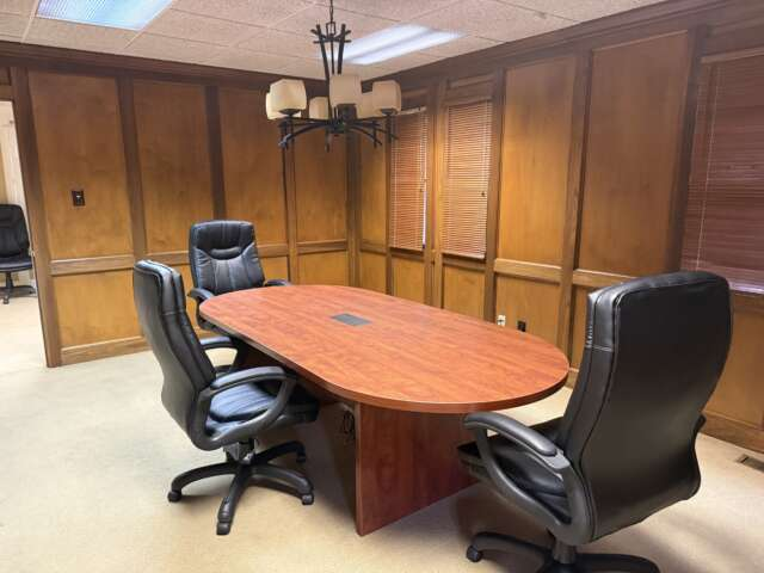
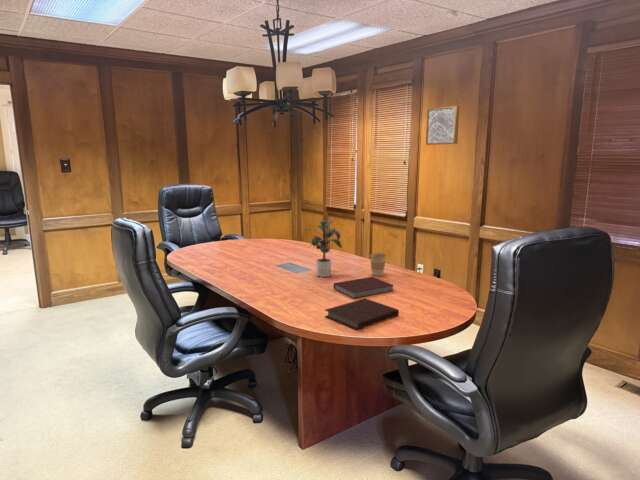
+ notebook [333,276,395,299]
+ notebook [323,297,400,331]
+ wall art [425,105,460,146]
+ potted plant [306,216,343,278]
+ coffee cup [369,252,387,277]
